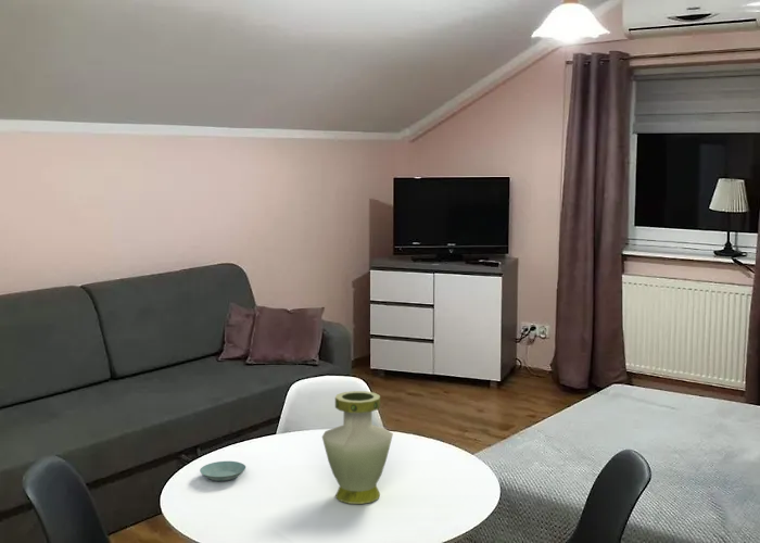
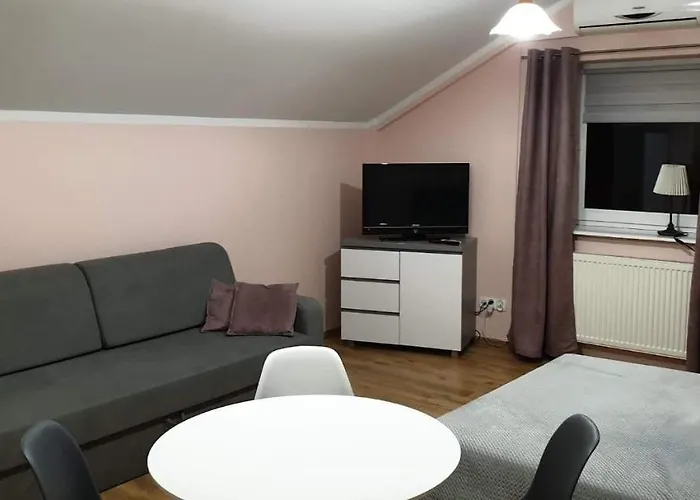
- vase [321,390,394,505]
- saucer [199,460,246,482]
